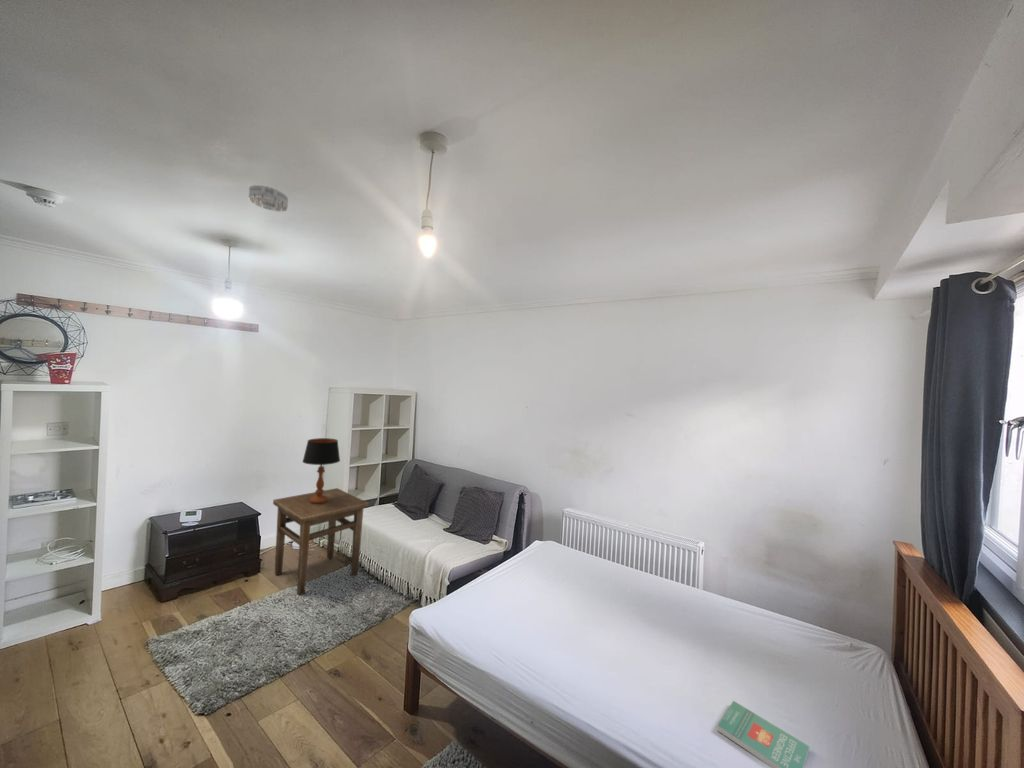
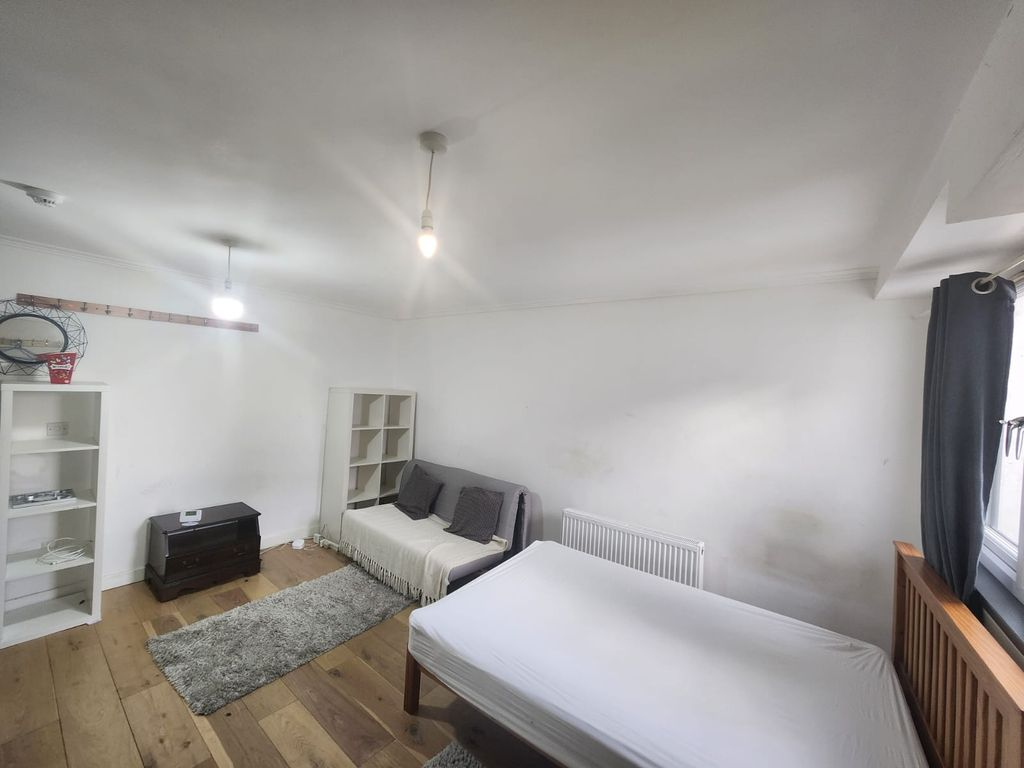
- side table [272,487,370,596]
- smoke detector [248,184,289,213]
- table lamp [301,437,341,504]
- book [716,700,811,768]
